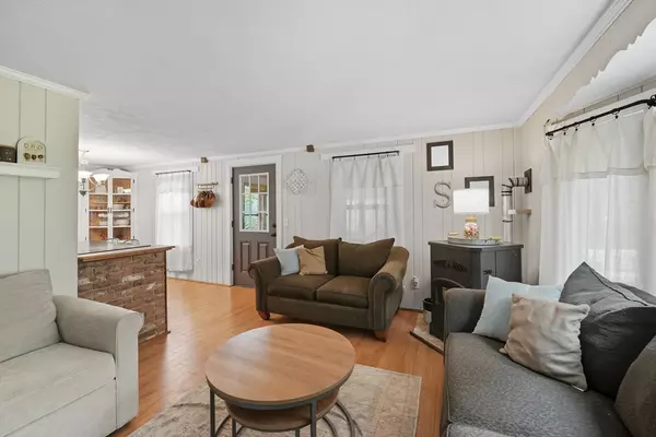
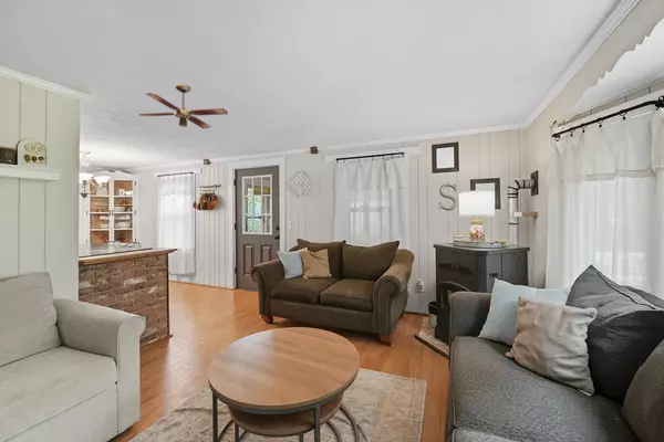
+ ceiling fan [137,83,229,129]
